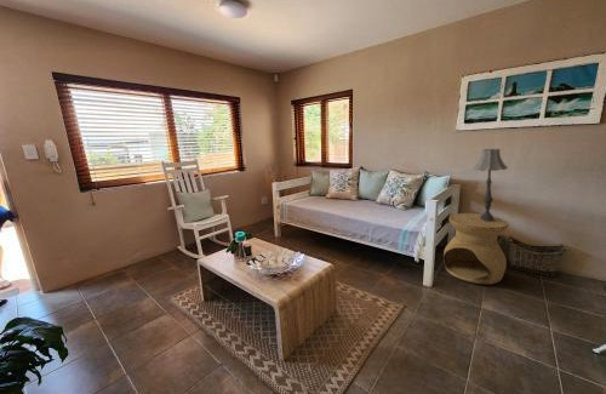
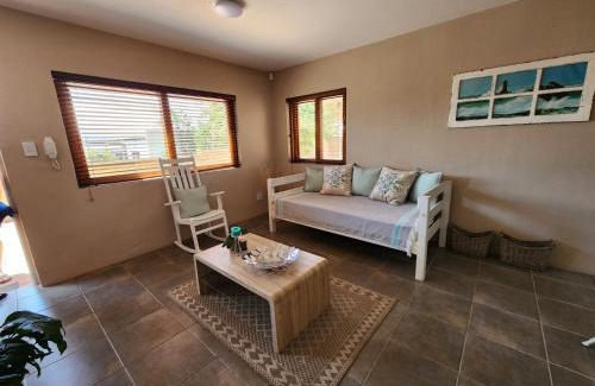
- table lamp [471,148,509,221]
- side table [442,212,510,285]
